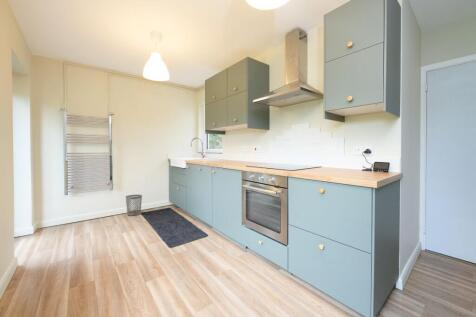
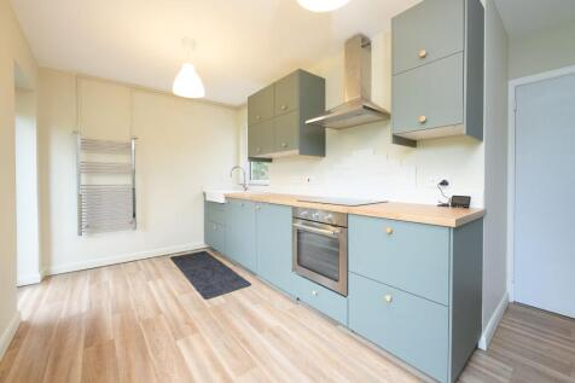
- wastebasket [125,194,143,217]
